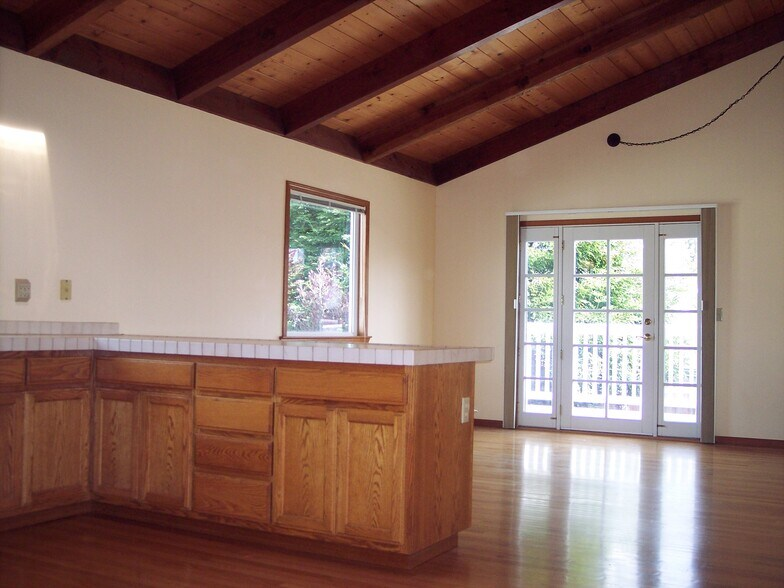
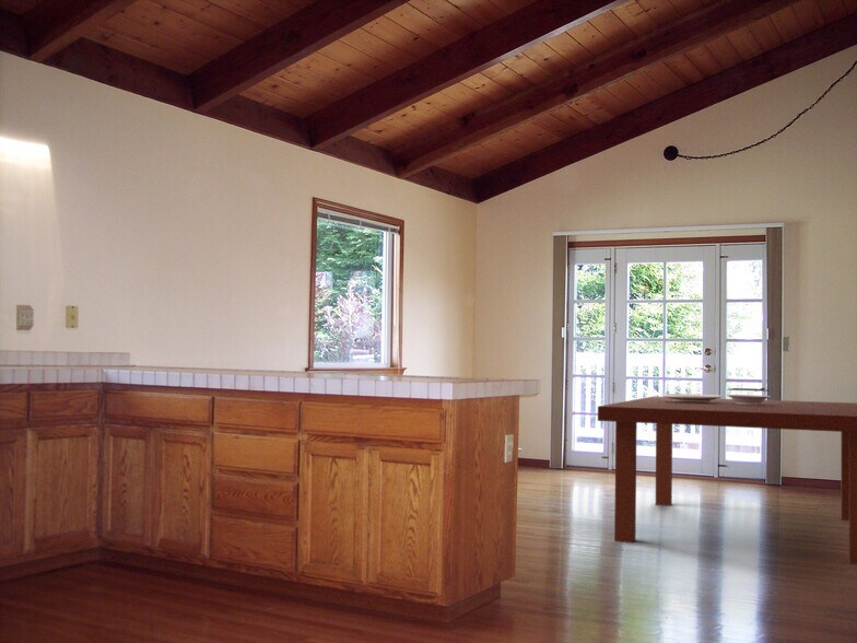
+ dining table [597,386,857,565]
